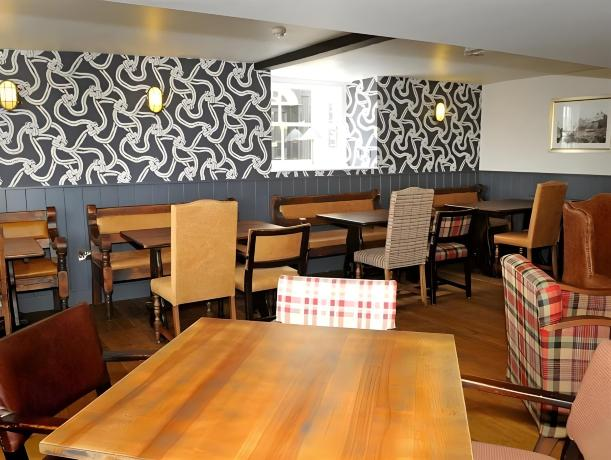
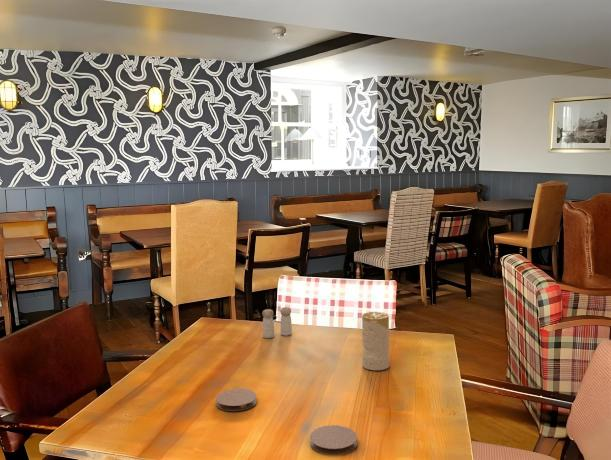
+ candle [361,311,390,371]
+ coaster [215,388,258,412]
+ salt and pepper shaker [261,306,293,339]
+ coaster [309,424,358,456]
